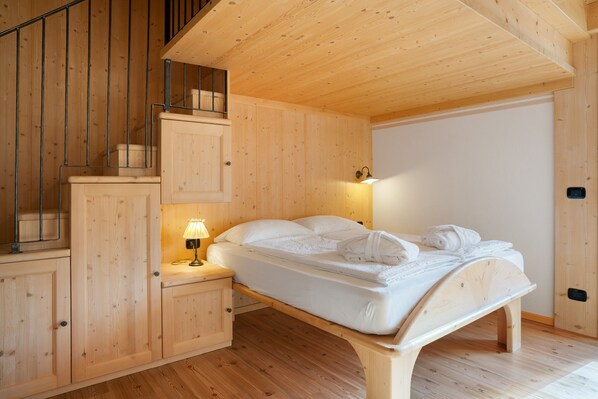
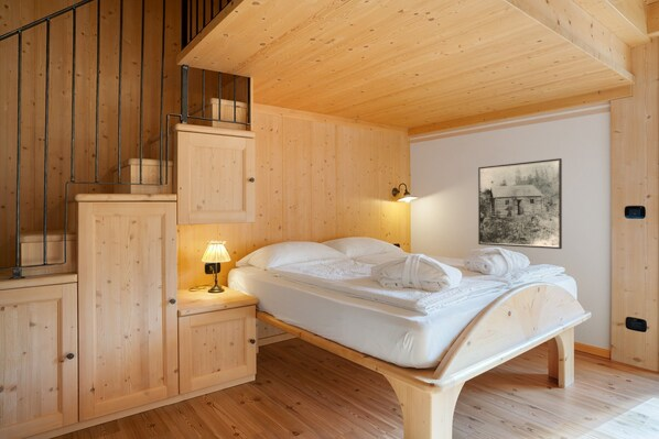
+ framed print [477,157,563,250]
